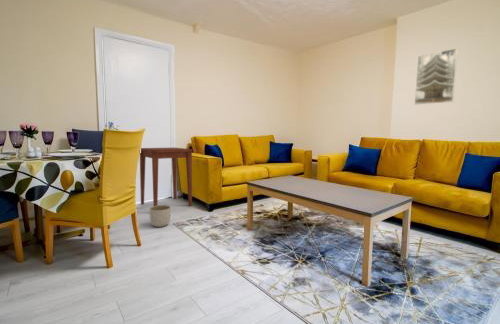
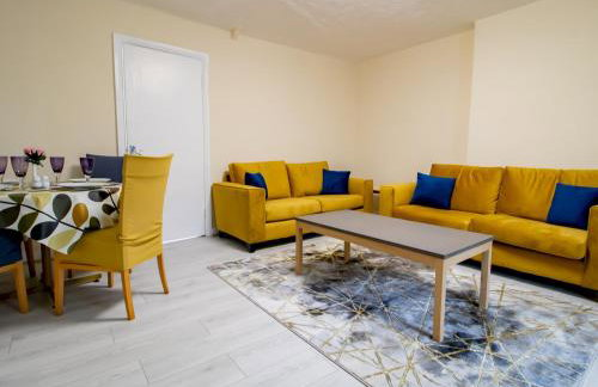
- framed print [413,47,459,106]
- planter [149,204,172,228]
- side table [139,147,193,207]
